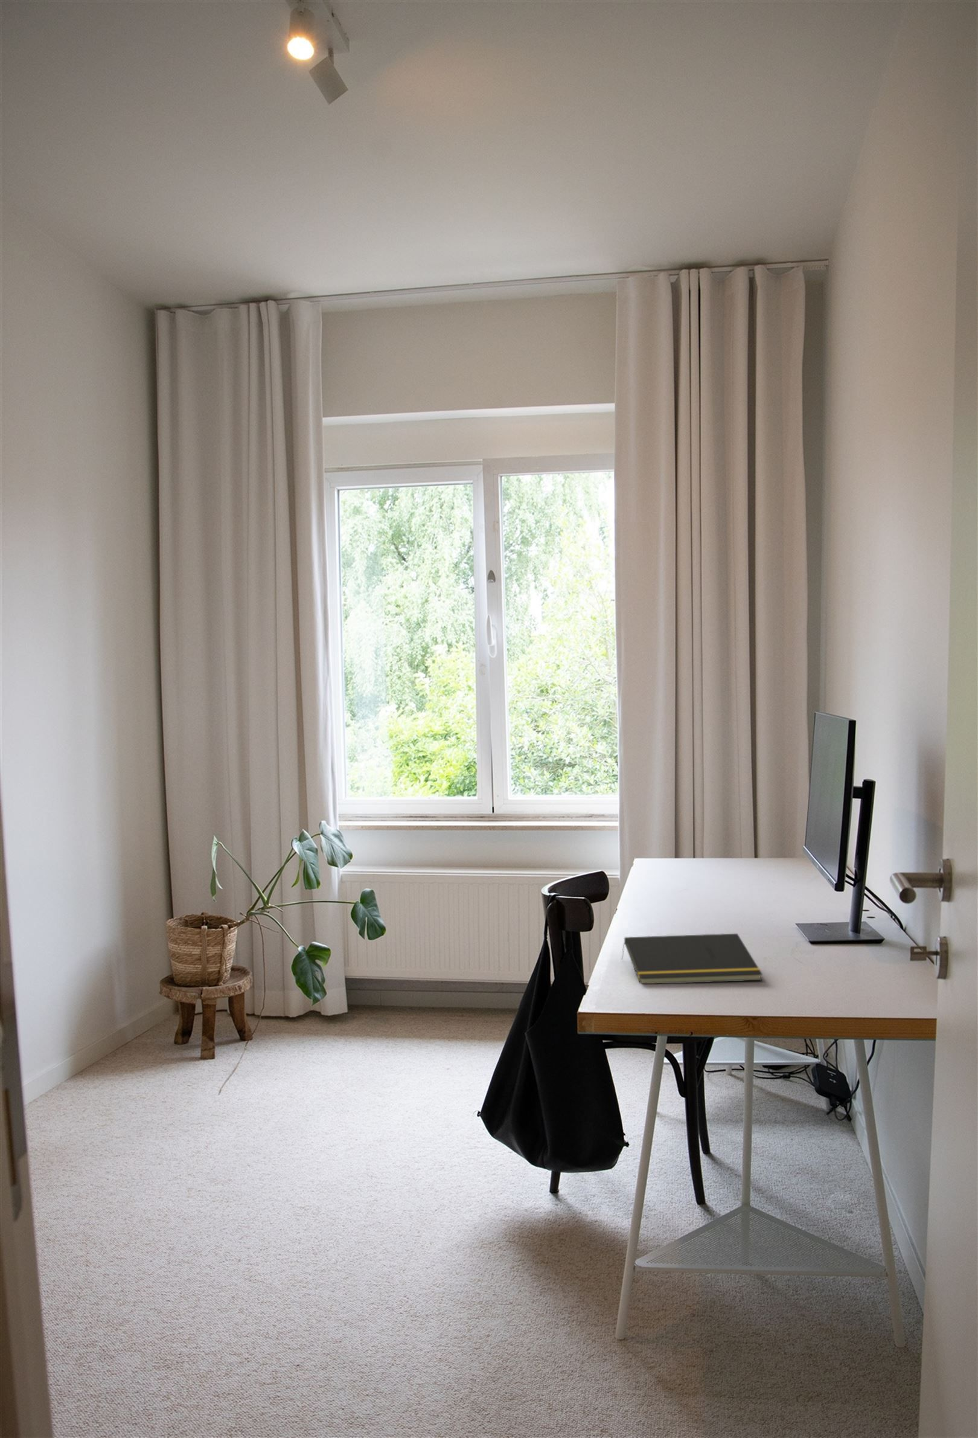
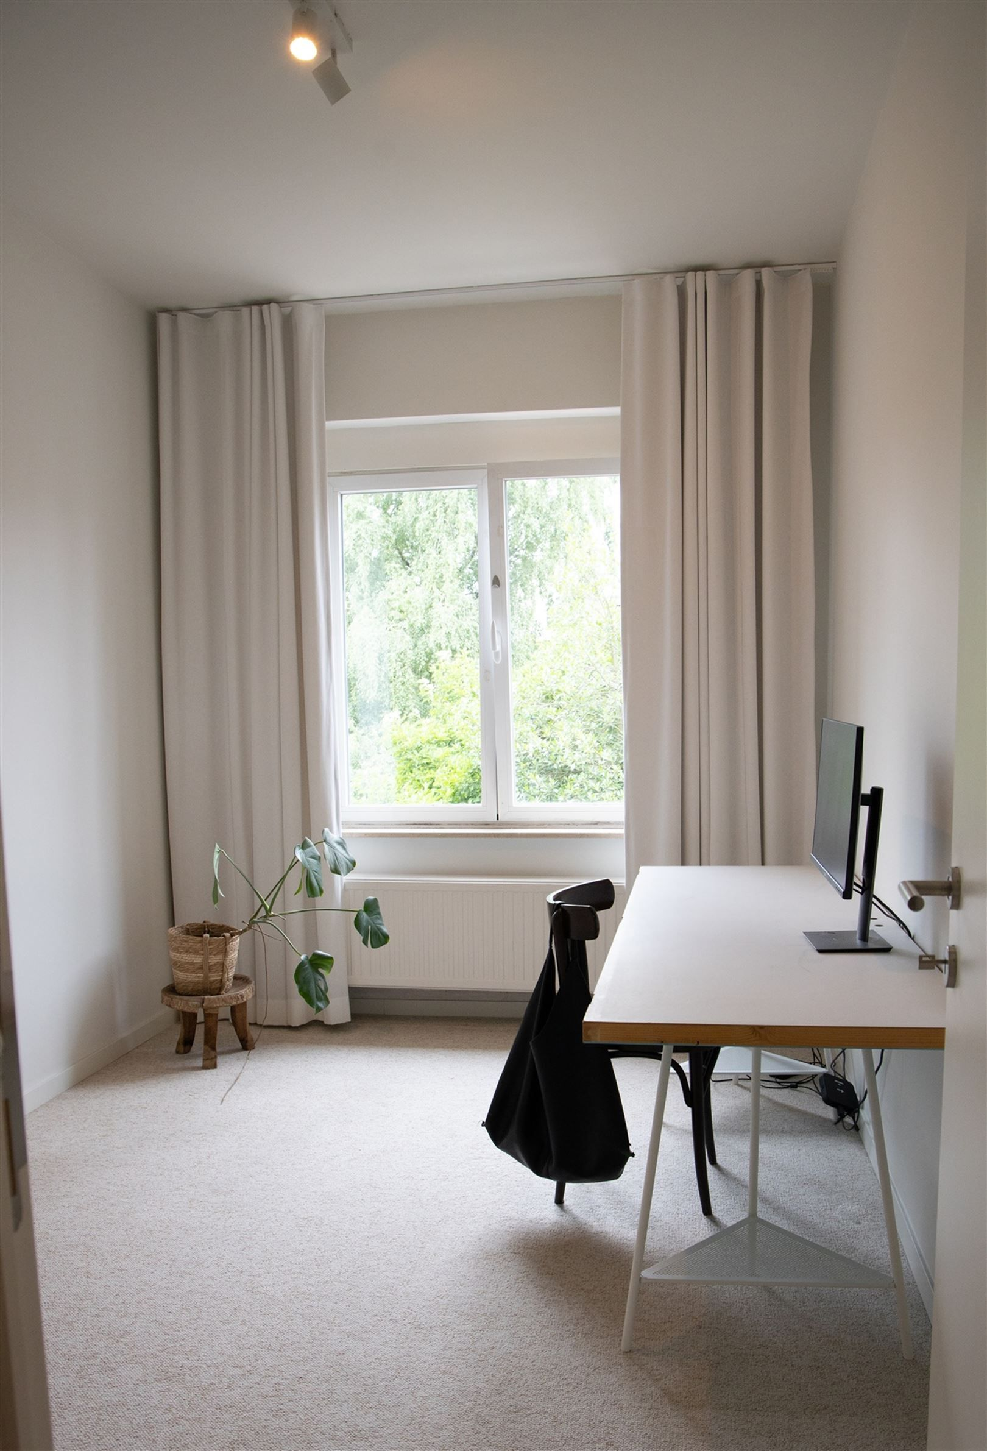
- notepad [621,934,763,985]
